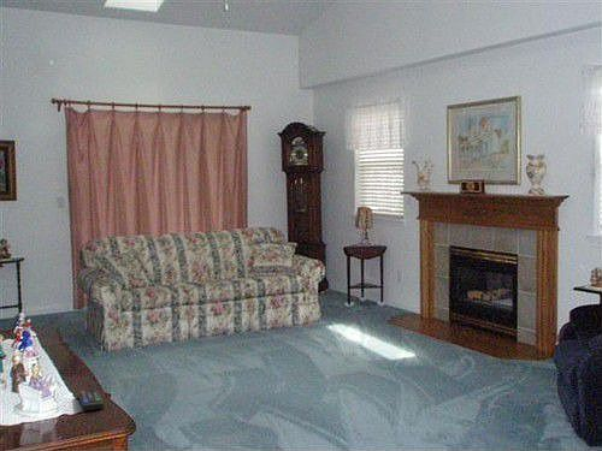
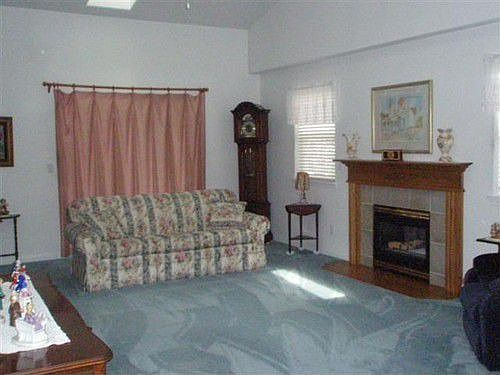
- remote control [77,388,105,411]
